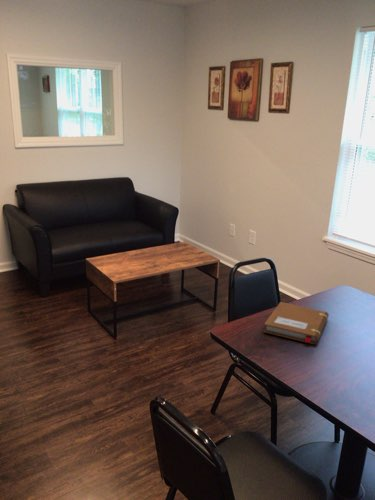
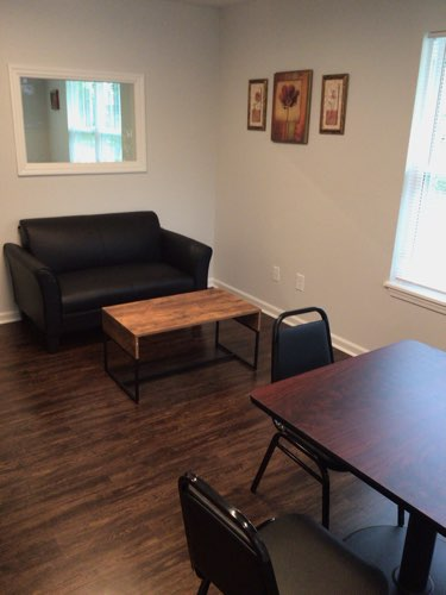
- notebook [263,301,330,345]
